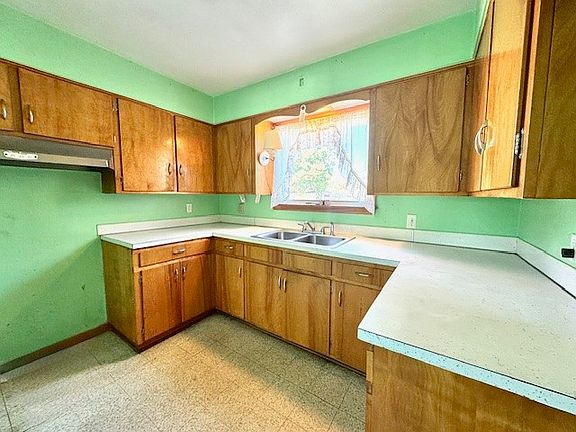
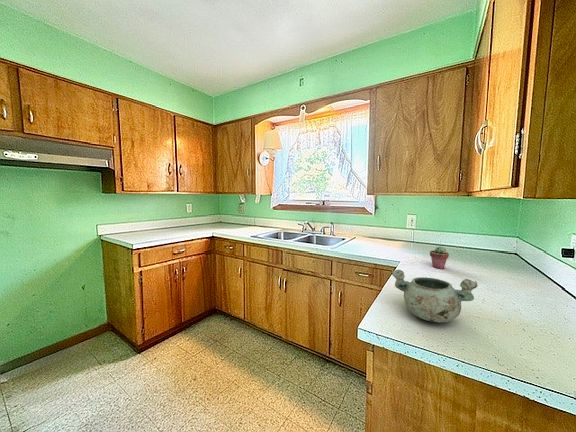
+ decorative bowl [390,269,479,323]
+ potted succulent [429,246,450,270]
